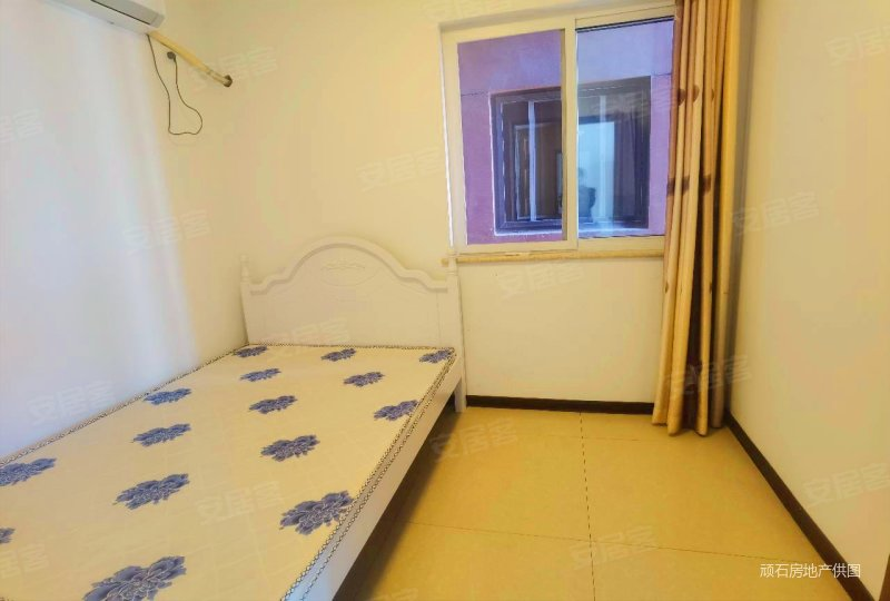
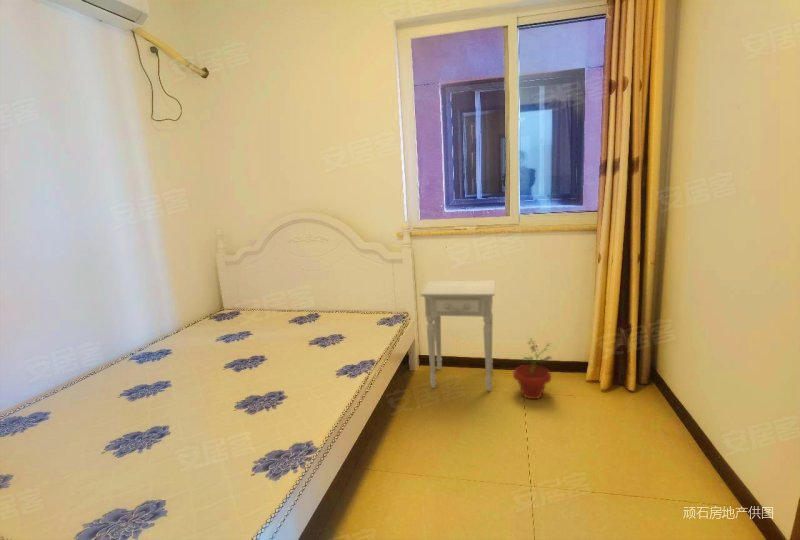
+ nightstand [419,279,496,392]
+ potted plant [512,337,553,400]
